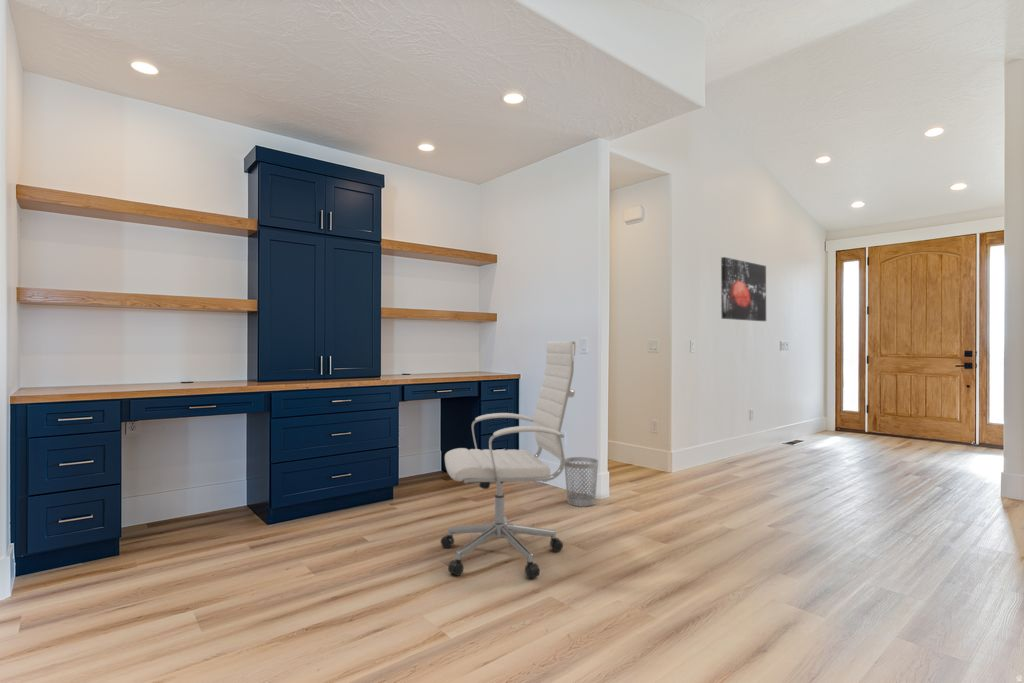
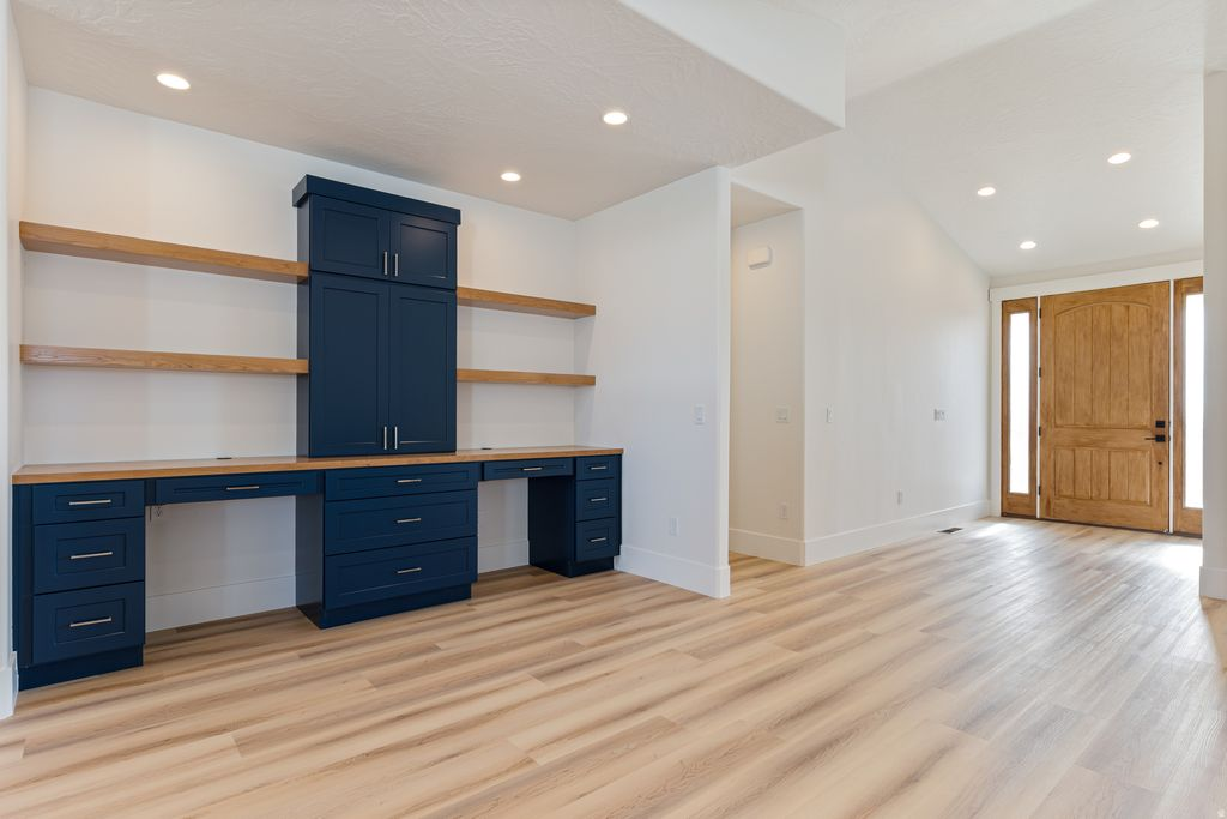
- wall art [720,256,767,322]
- wastebasket [564,456,599,508]
- chair [440,339,577,579]
